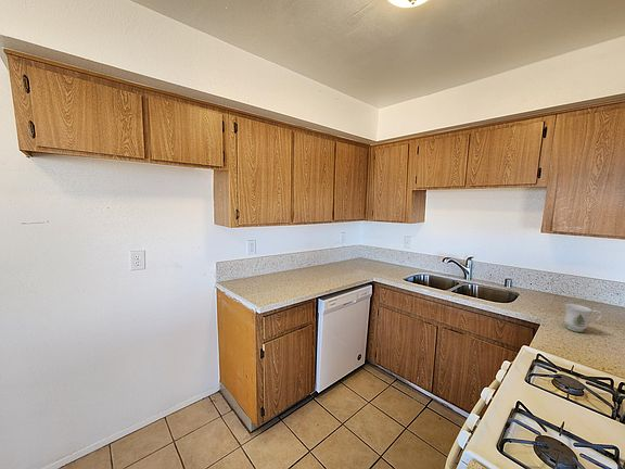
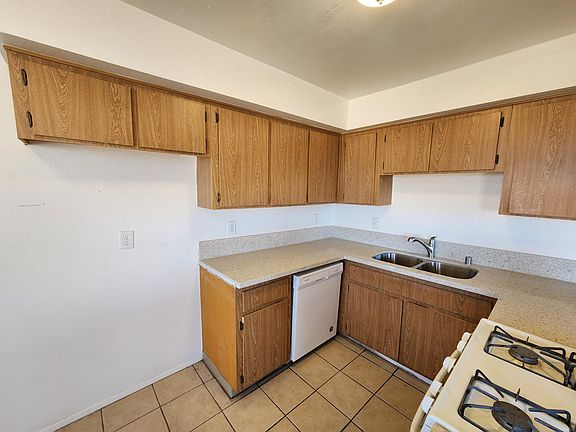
- mug [563,303,603,333]
